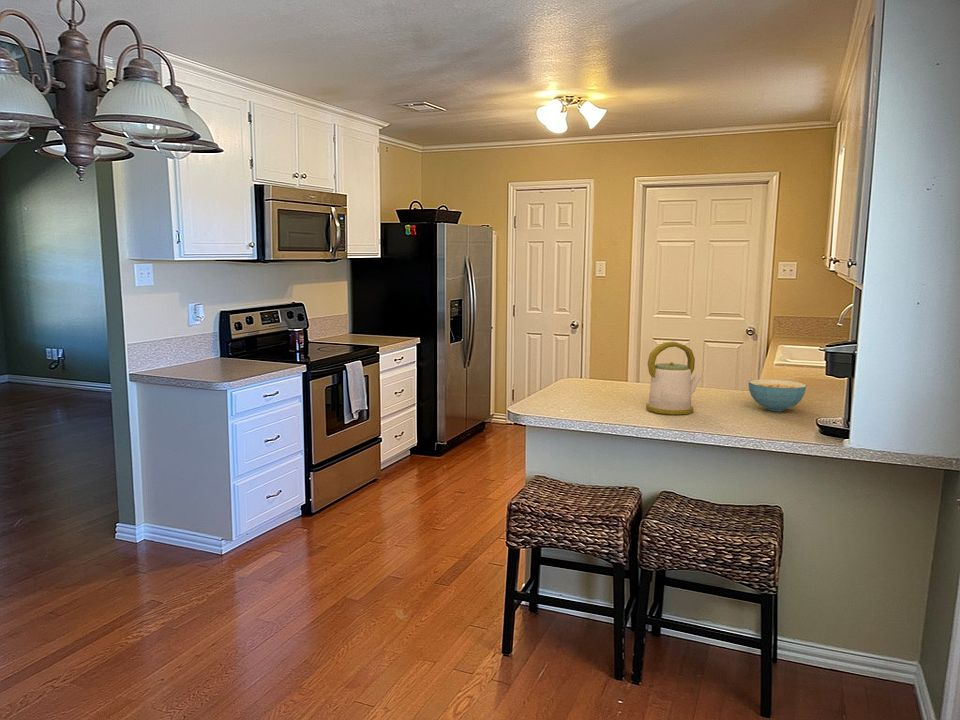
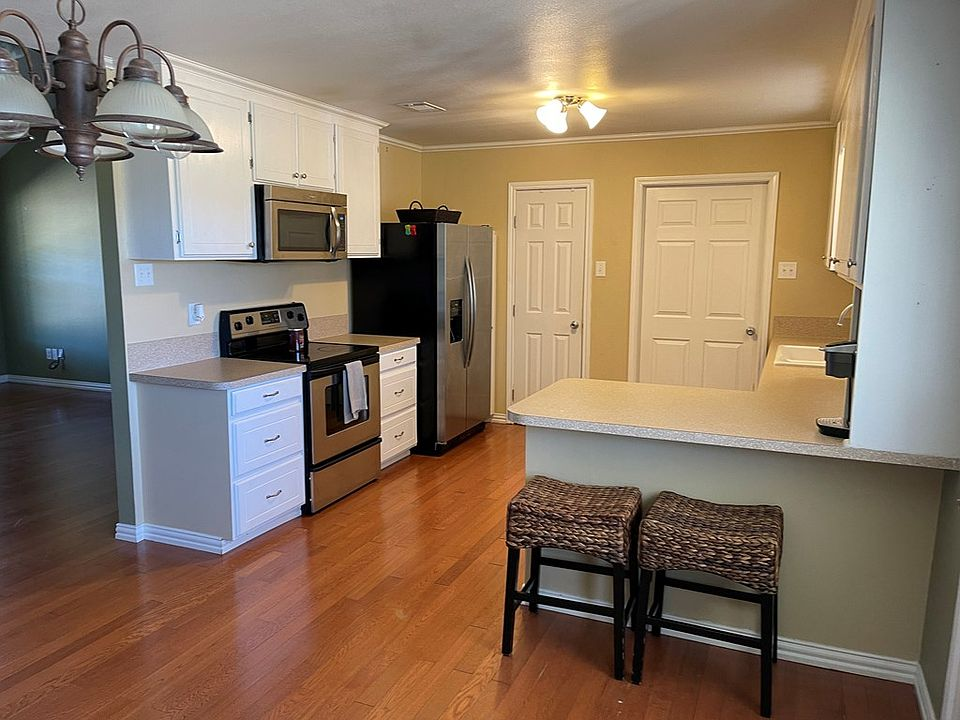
- cereal bowl [747,378,808,412]
- kettle [645,341,702,415]
